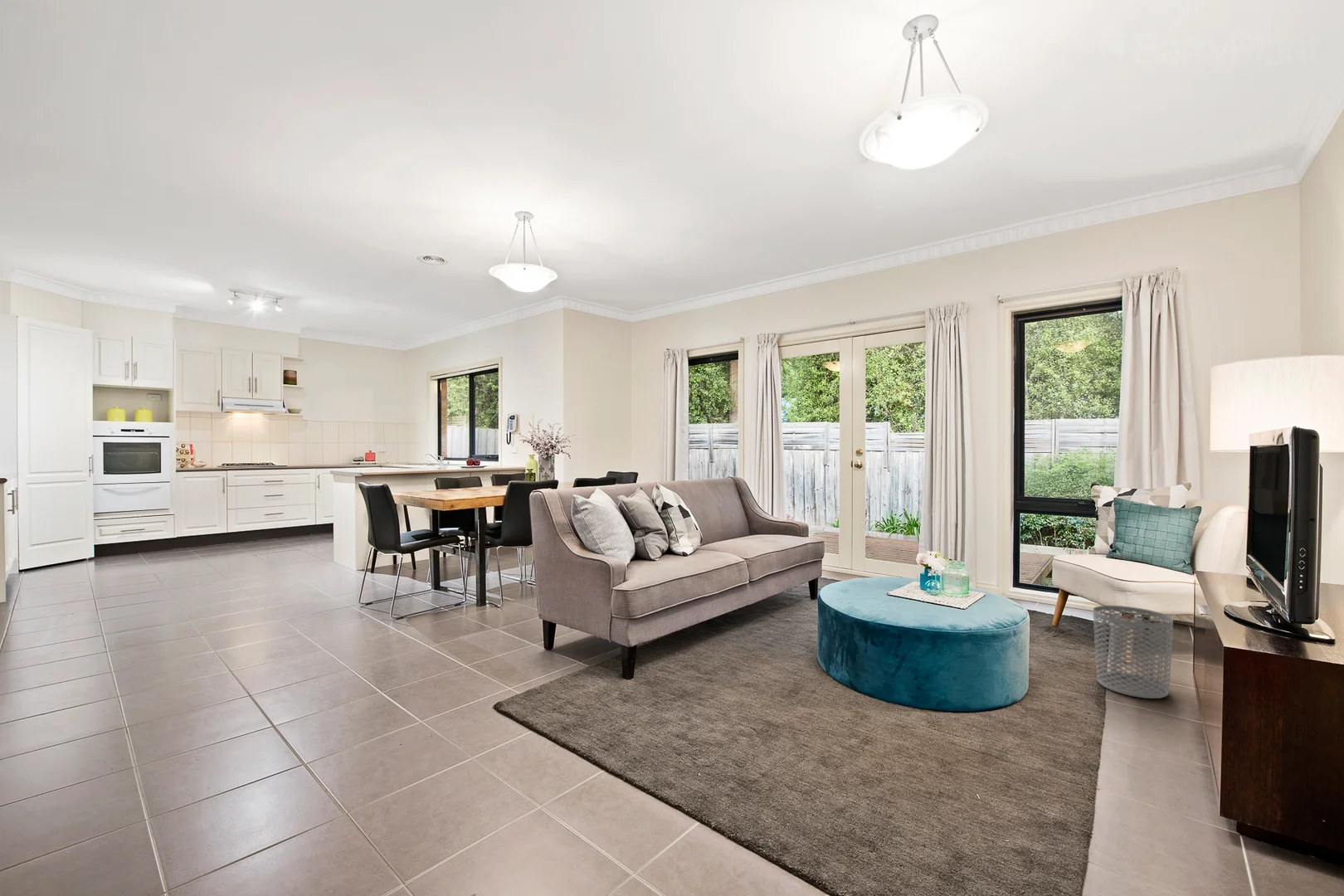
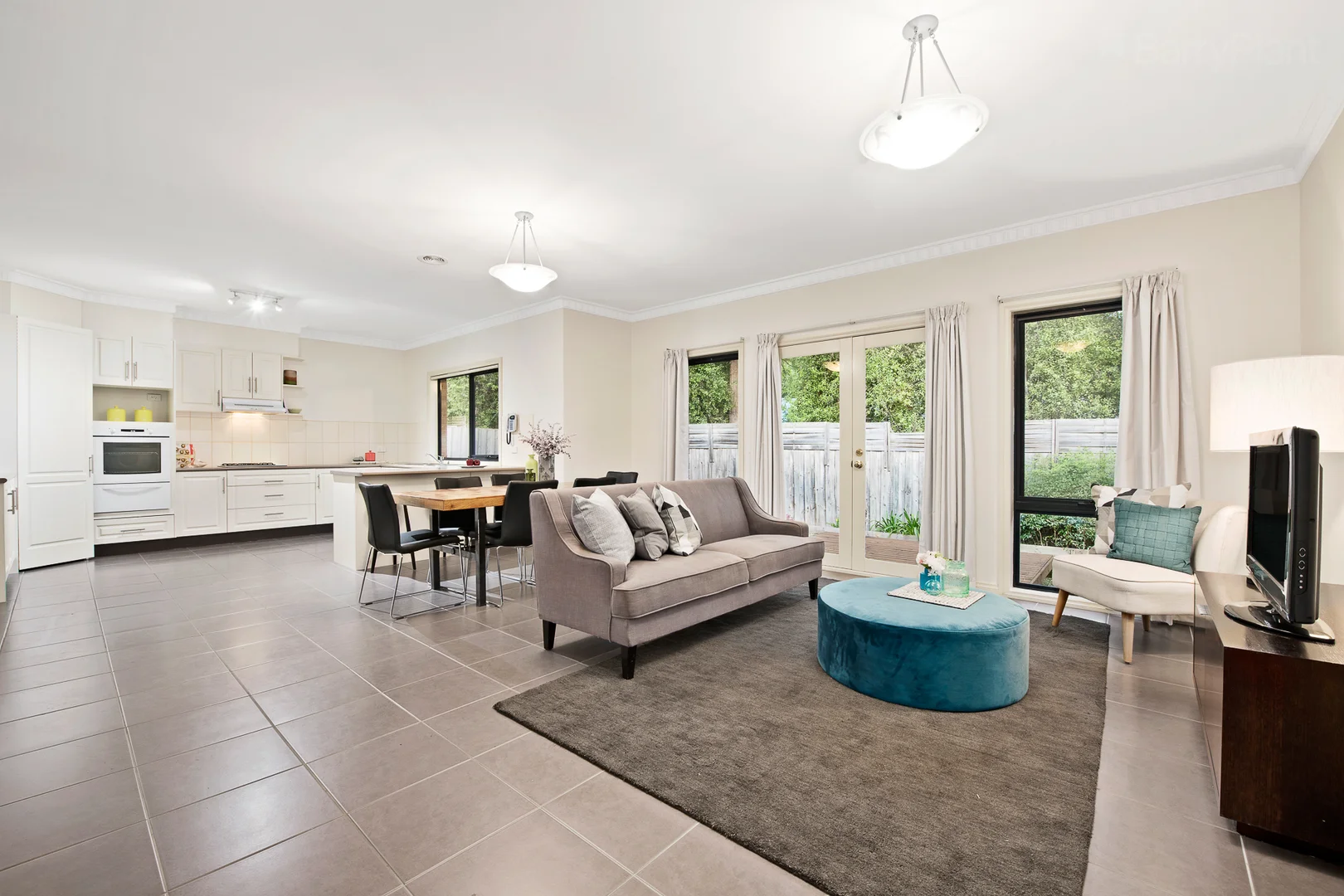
- waste bin [1093,605,1174,699]
